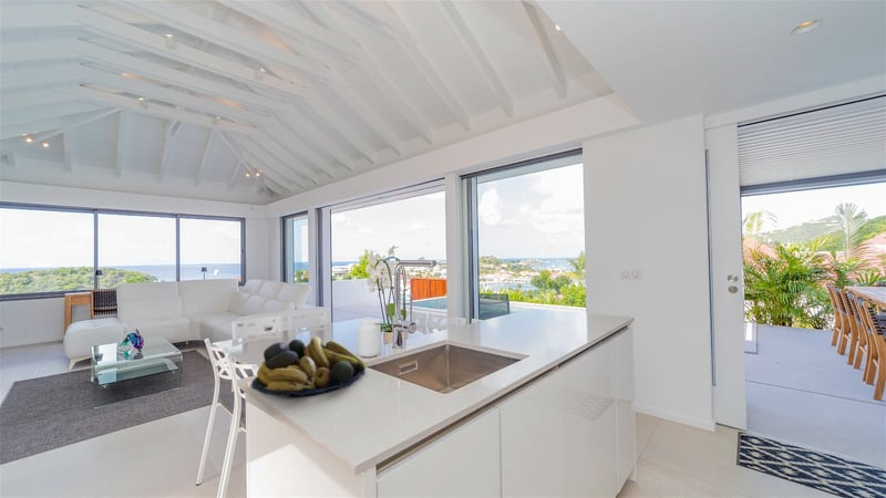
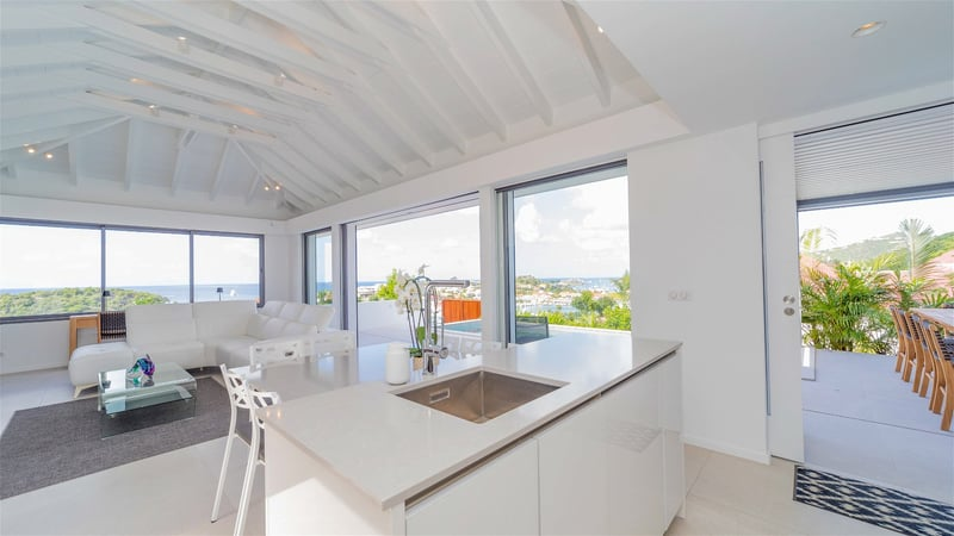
- fruit bowl [250,335,367,397]
